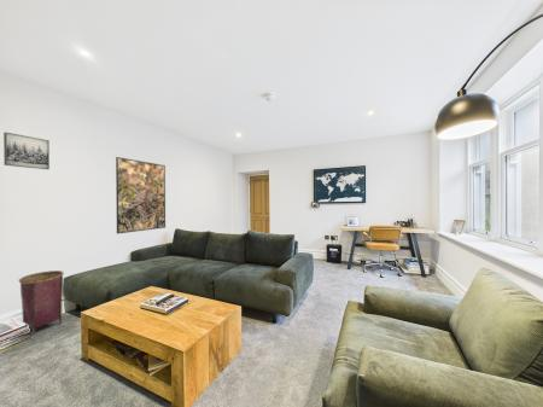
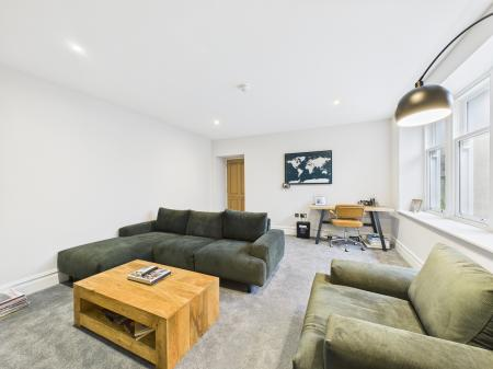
- wall art [2,132,51,170]
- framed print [115,156,167,234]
- woven basket [18,269,65,336]
